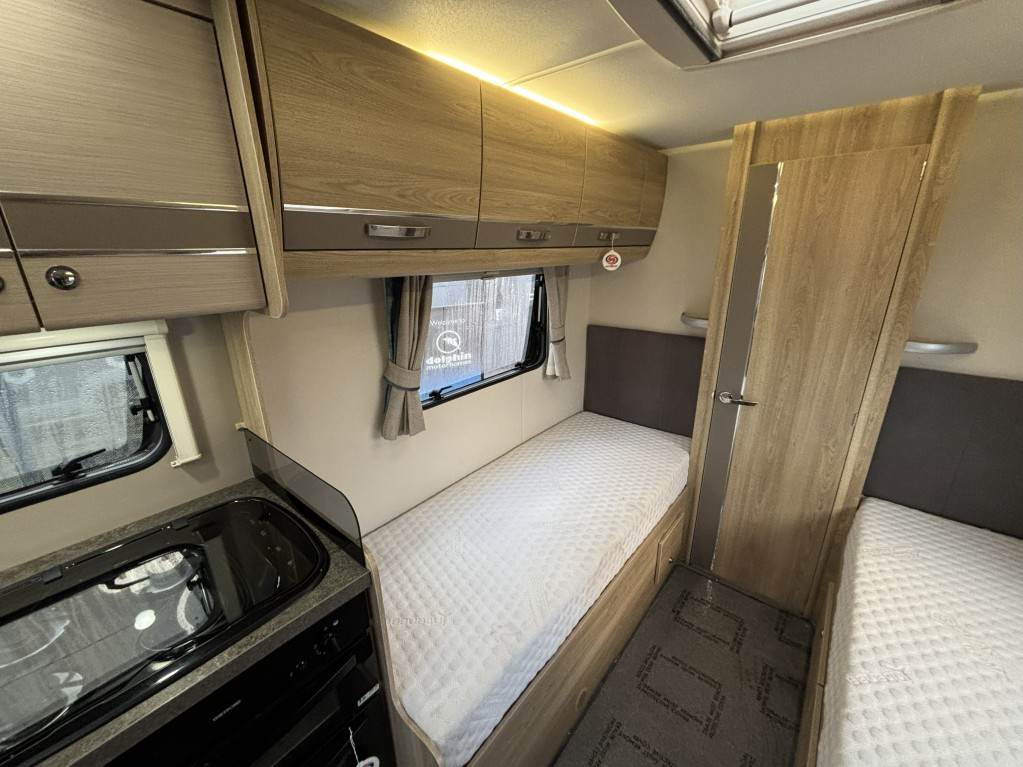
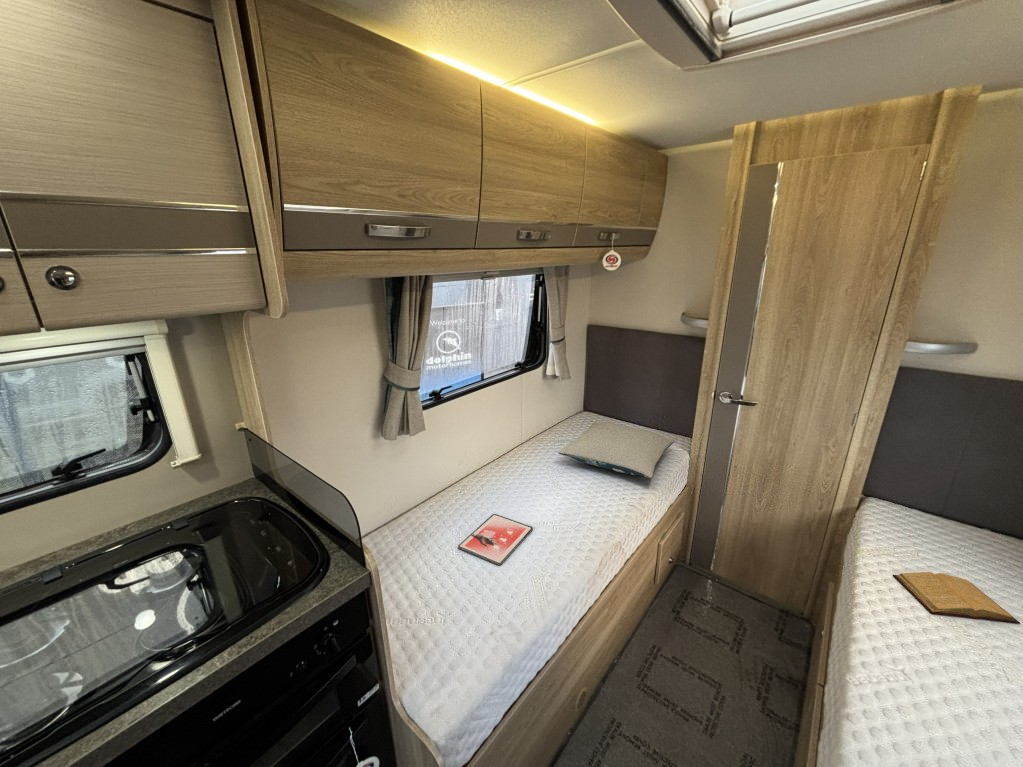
+ book [892,571,1021,625]
+ pillow [557,421,676,479]
+ tablet [457,513,534,566]
